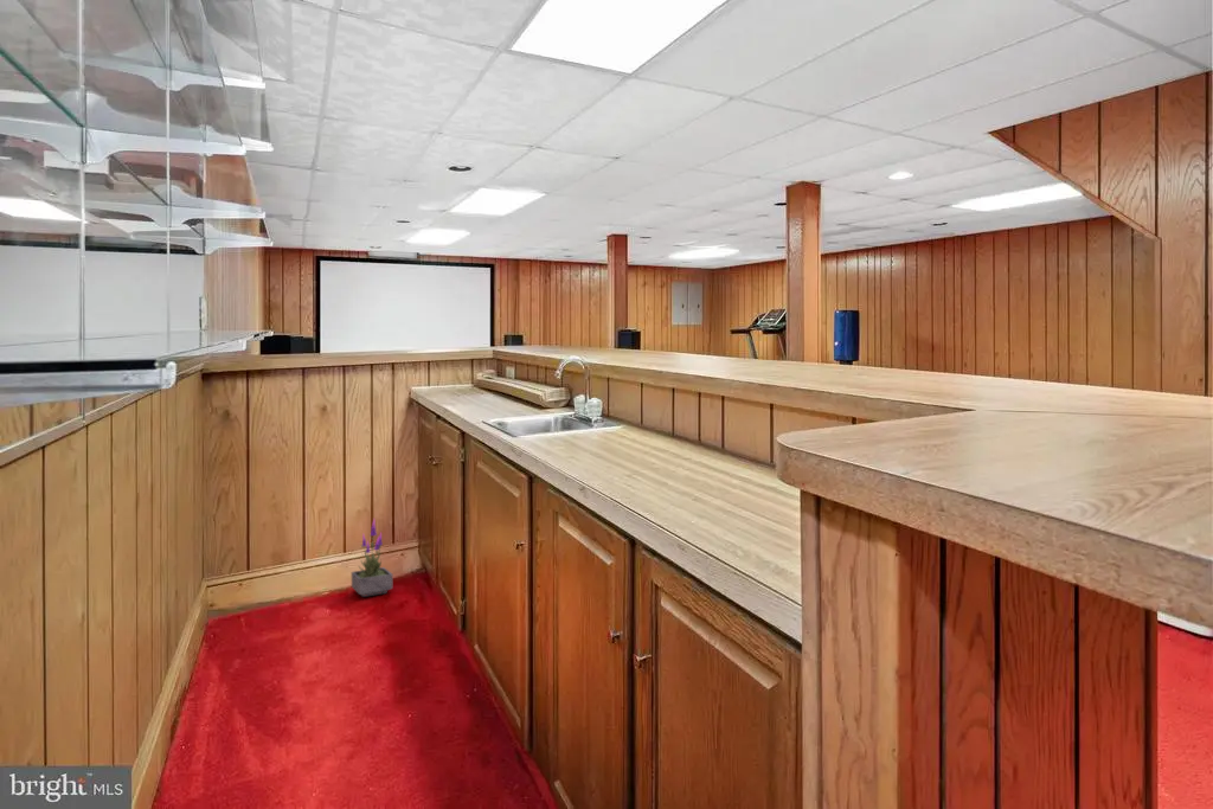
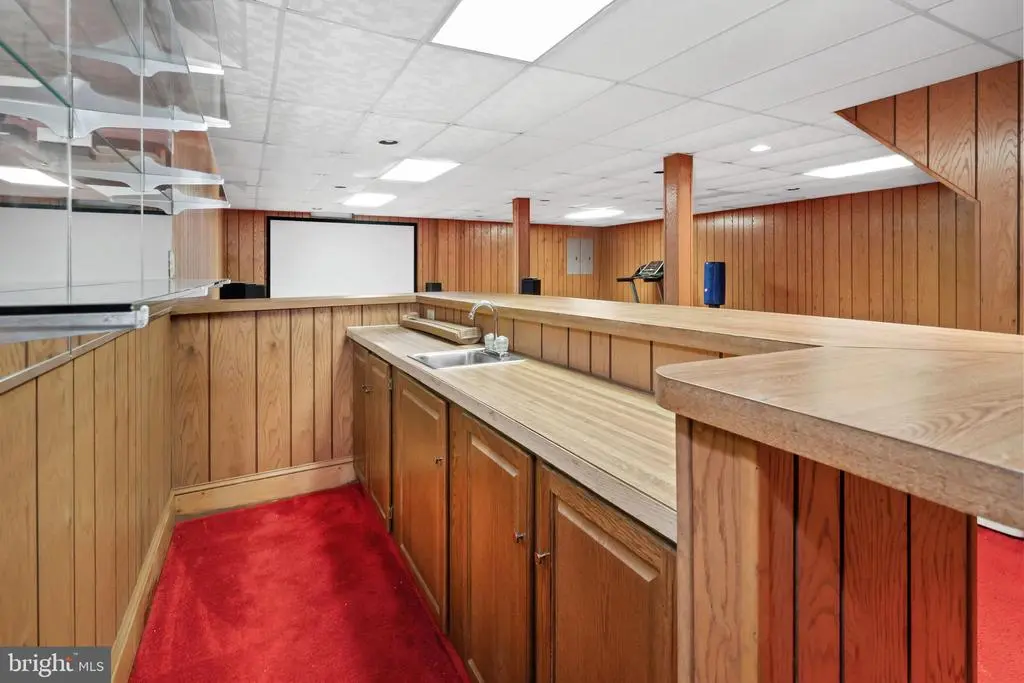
- potted plant [351,518,393,598]
